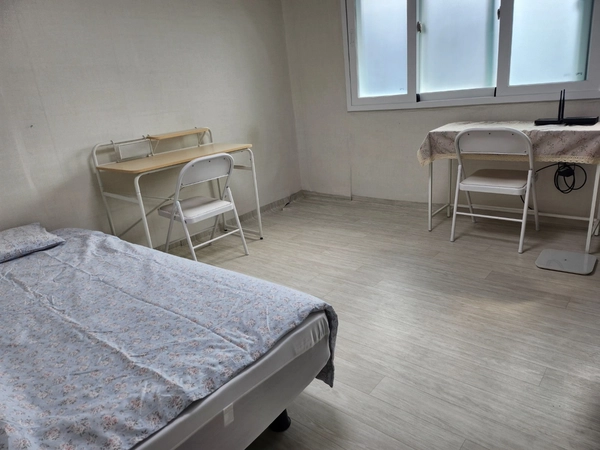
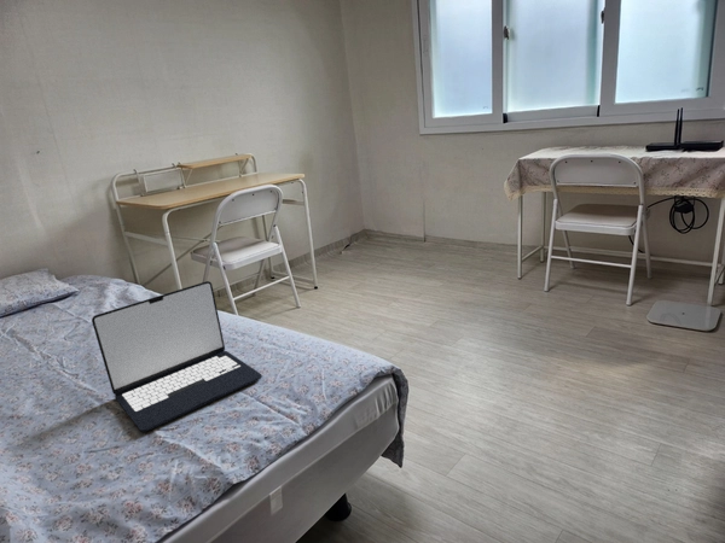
+ laptop [91,280,263,433]
